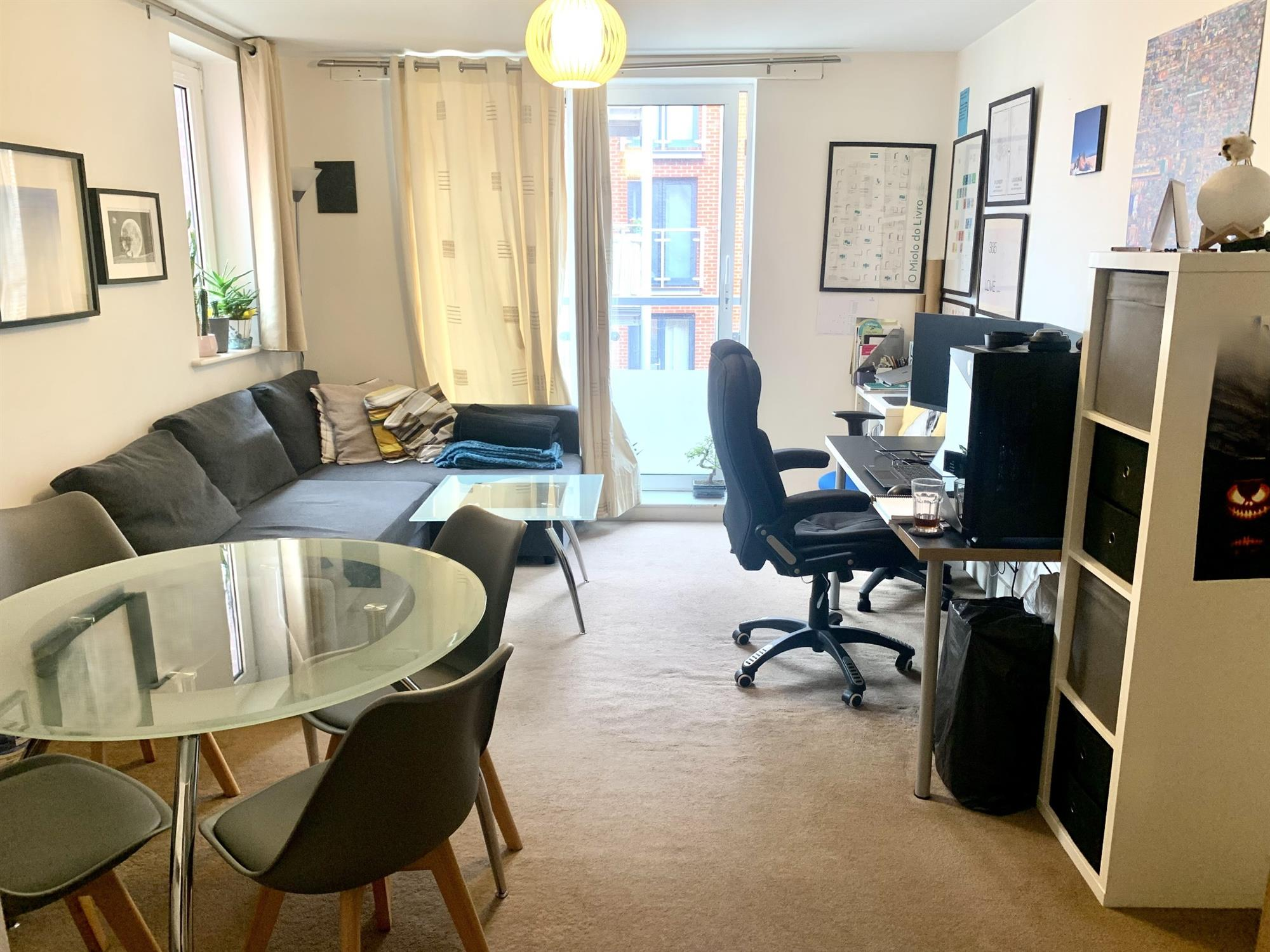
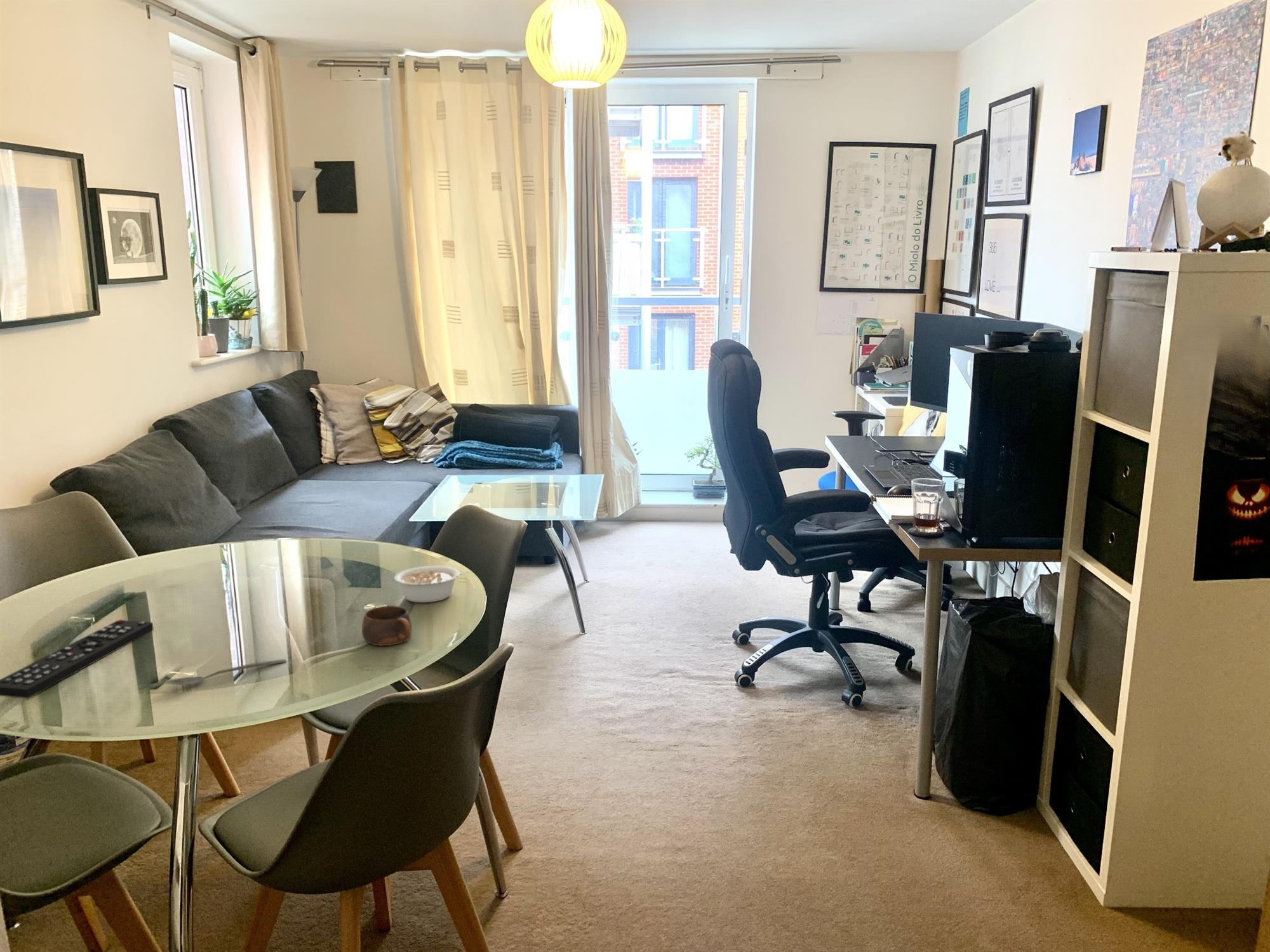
+ cup [361,605,413,646]
+ spoon [164,659,287,686]
+ legume [394,565,472,603]
+ remote control [0,619,154,699]
